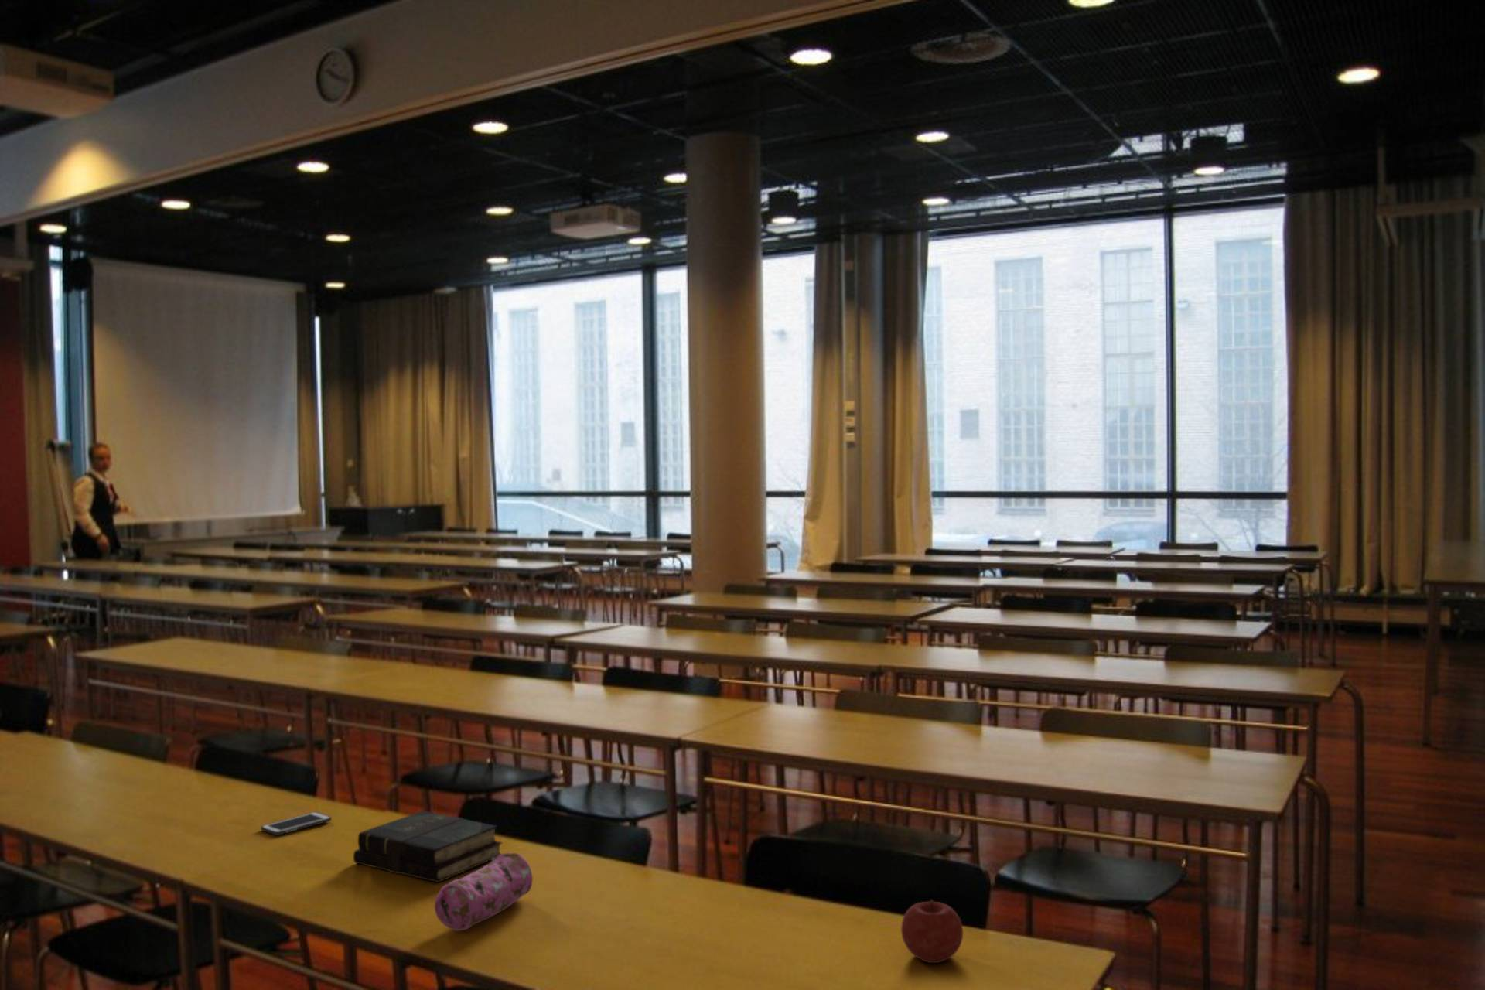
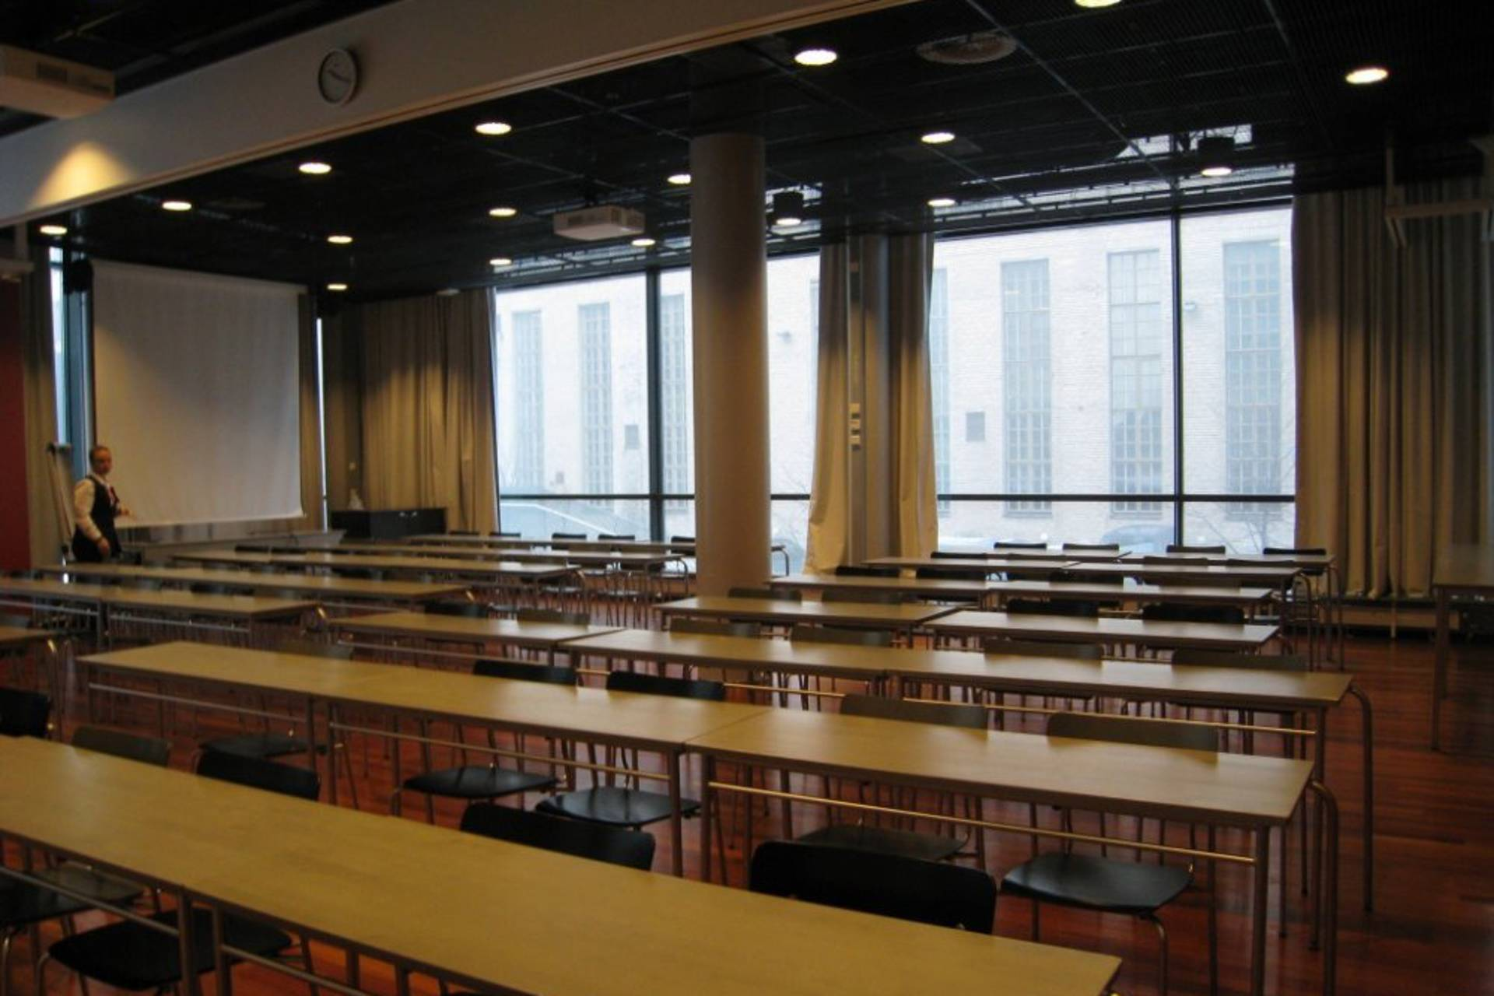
- pencil case [434,852,534,931]
- cell phone [260,811,331,836]
- book [352,810,504,883]
- fruit [901,898,963,963]
